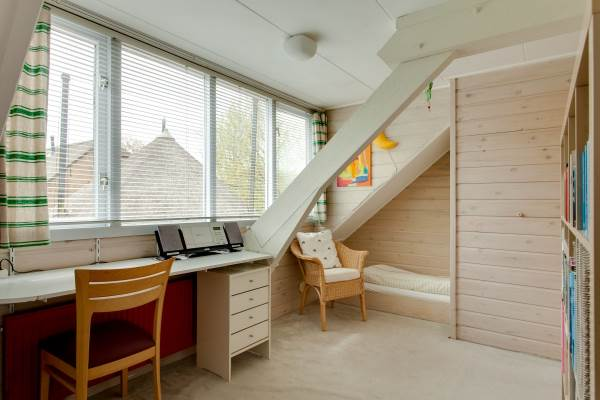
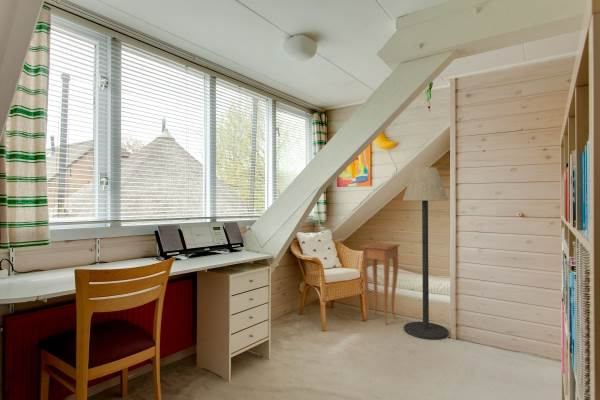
+ floor lamp [402,166,450,340]
+ side table [360,242,401,326]
